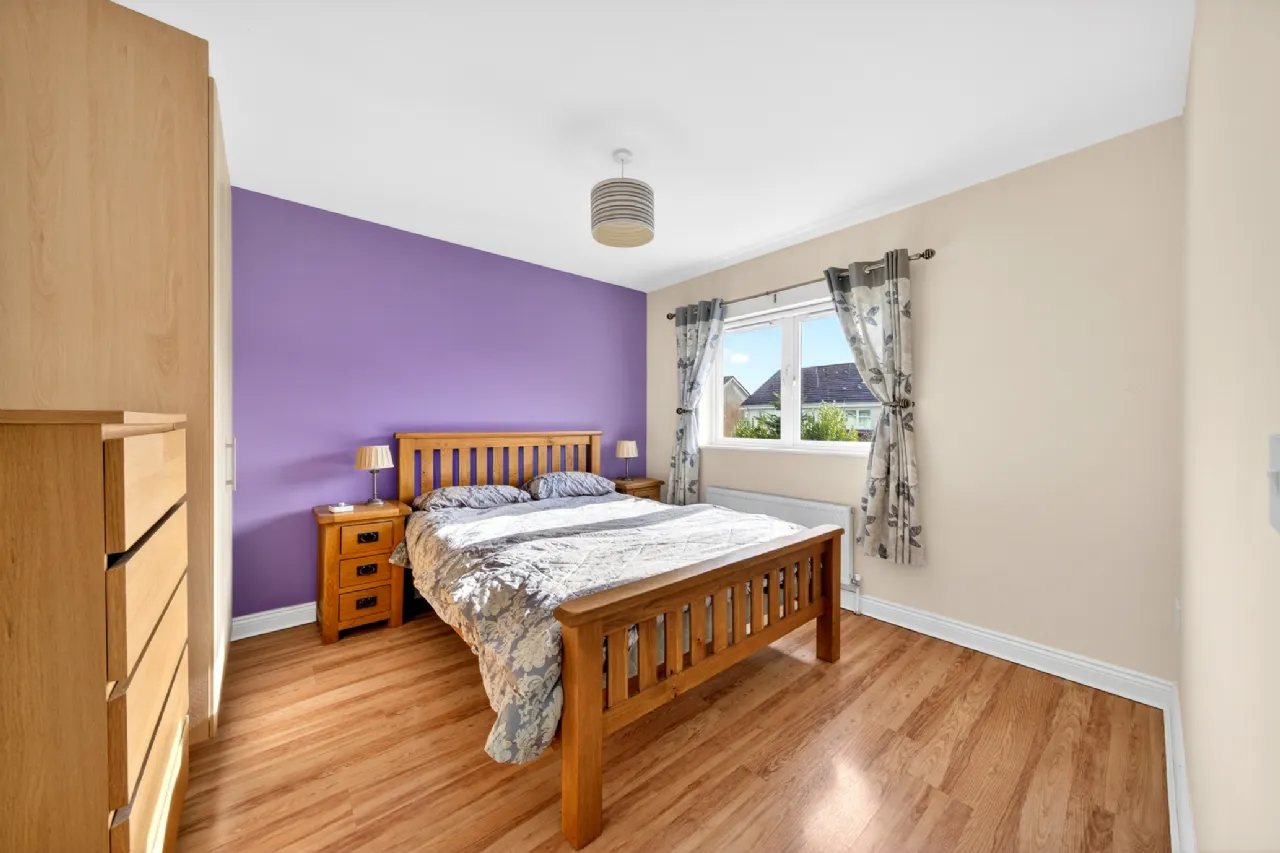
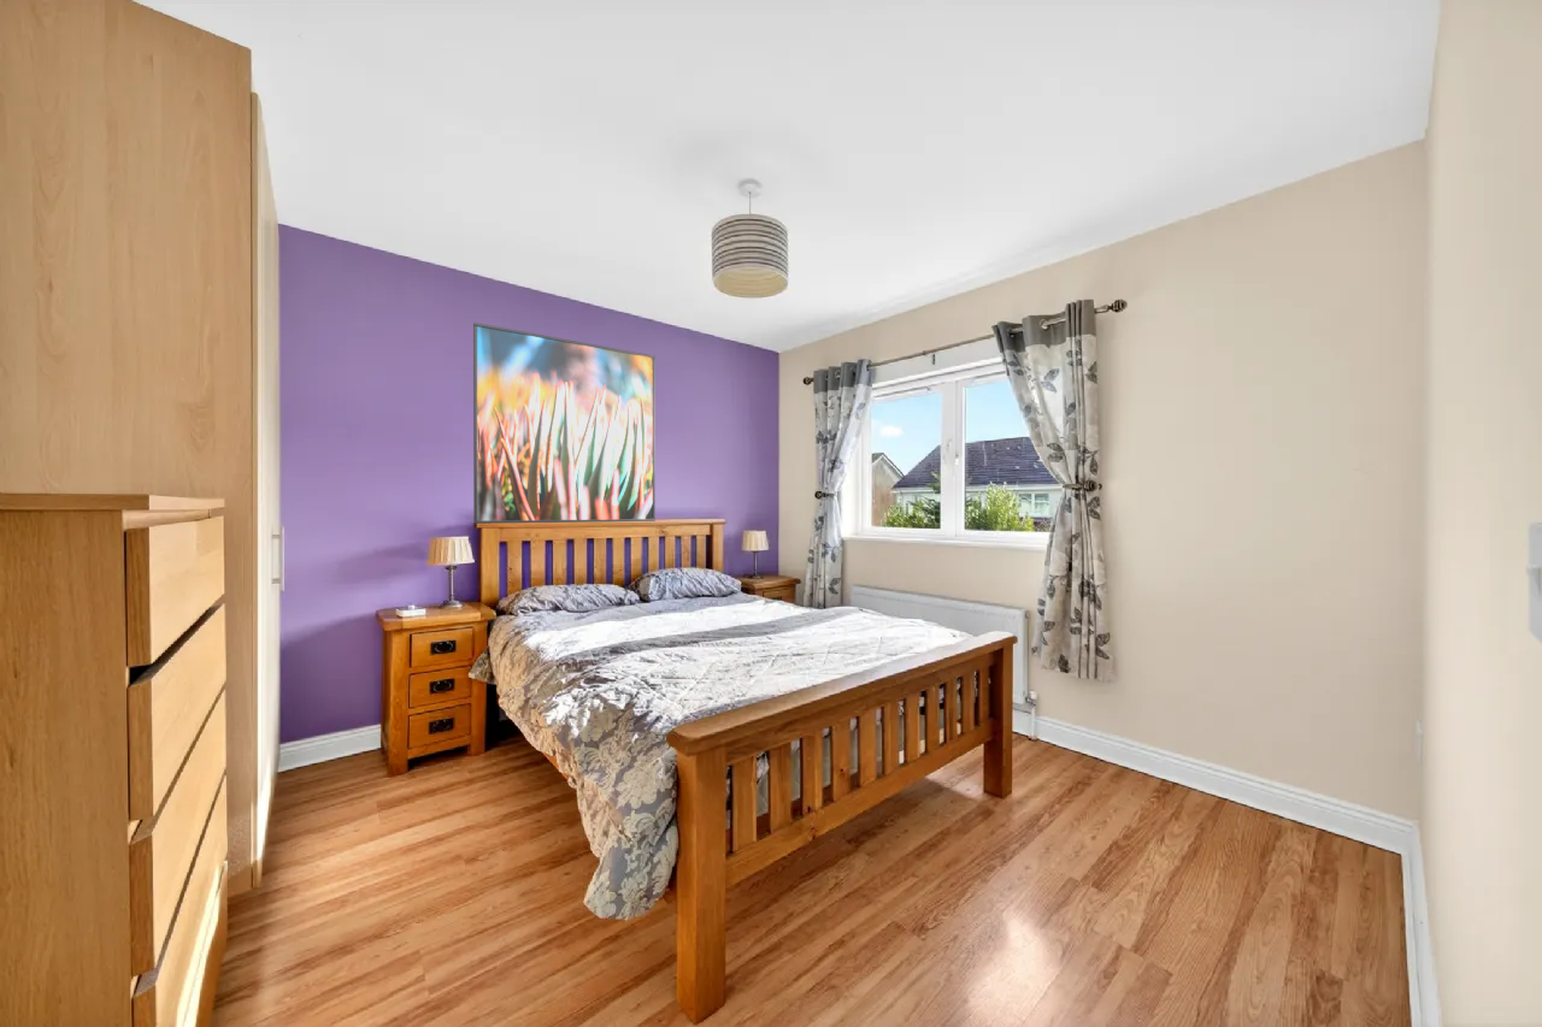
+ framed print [472,321,657,525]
